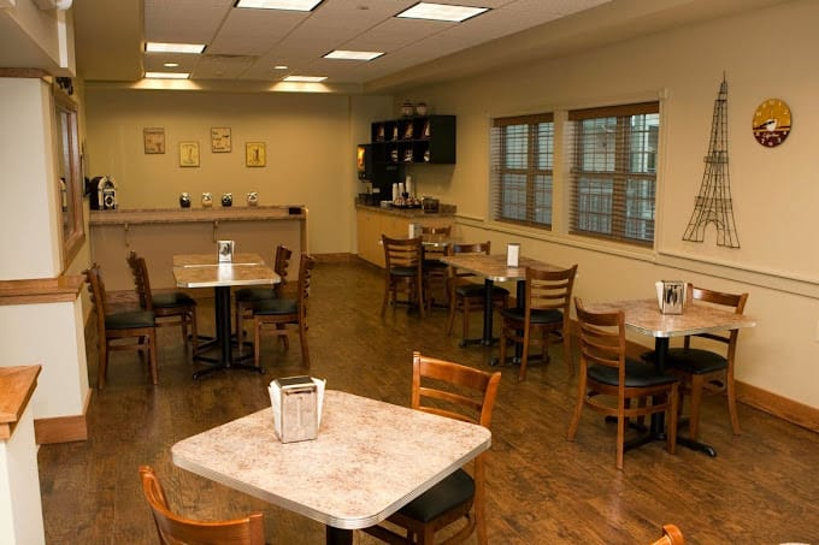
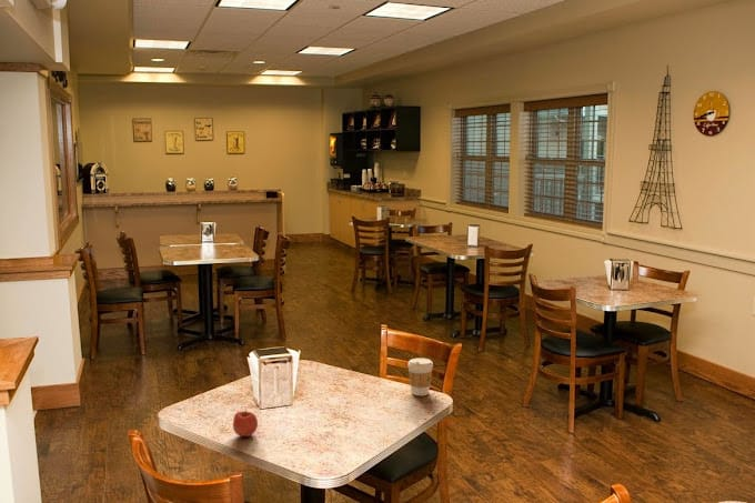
+ apple [232,409,259,437]
+ coffee cup [406,358,434,396]
